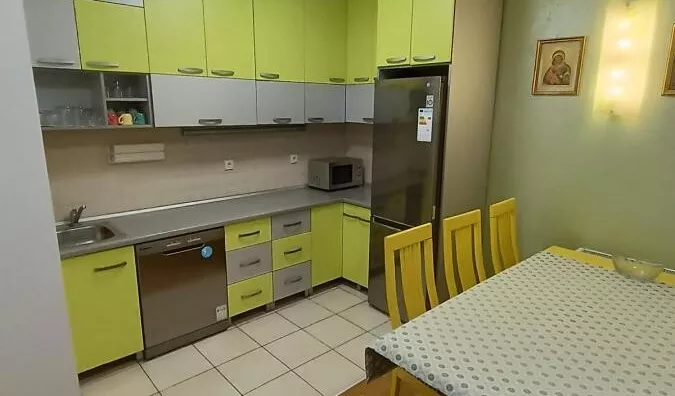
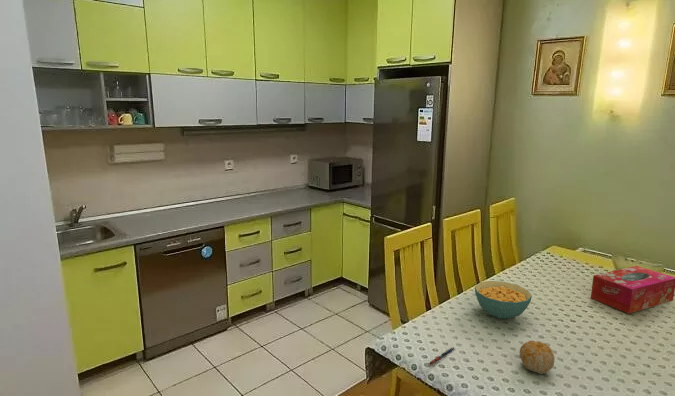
+ fruit [519,340,556,375]
+ tissue box [590,265,675,315]
+ cereal bowl [474,280,533,320]
+ pen [428,346,456,366]
